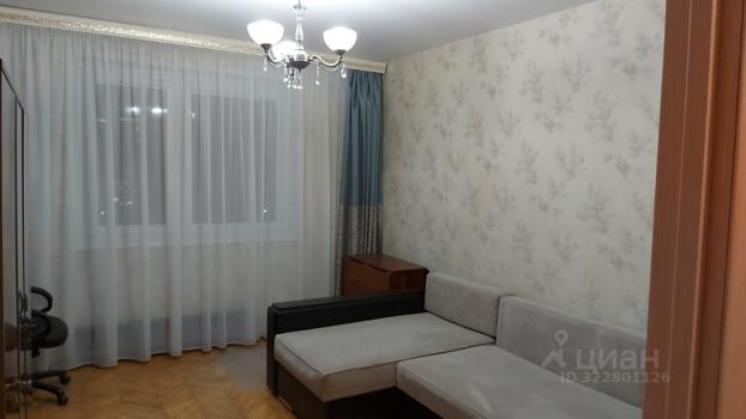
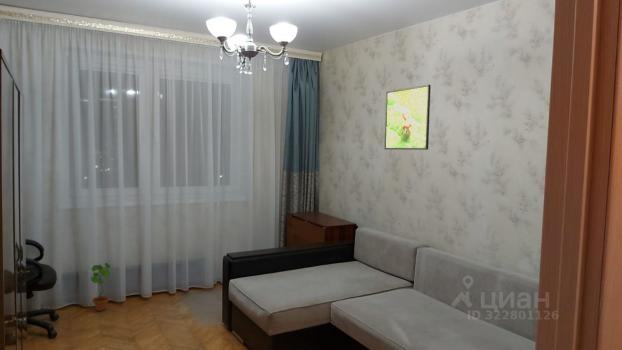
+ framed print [383,84,432,151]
+ potted plant [90,262,111,312]
